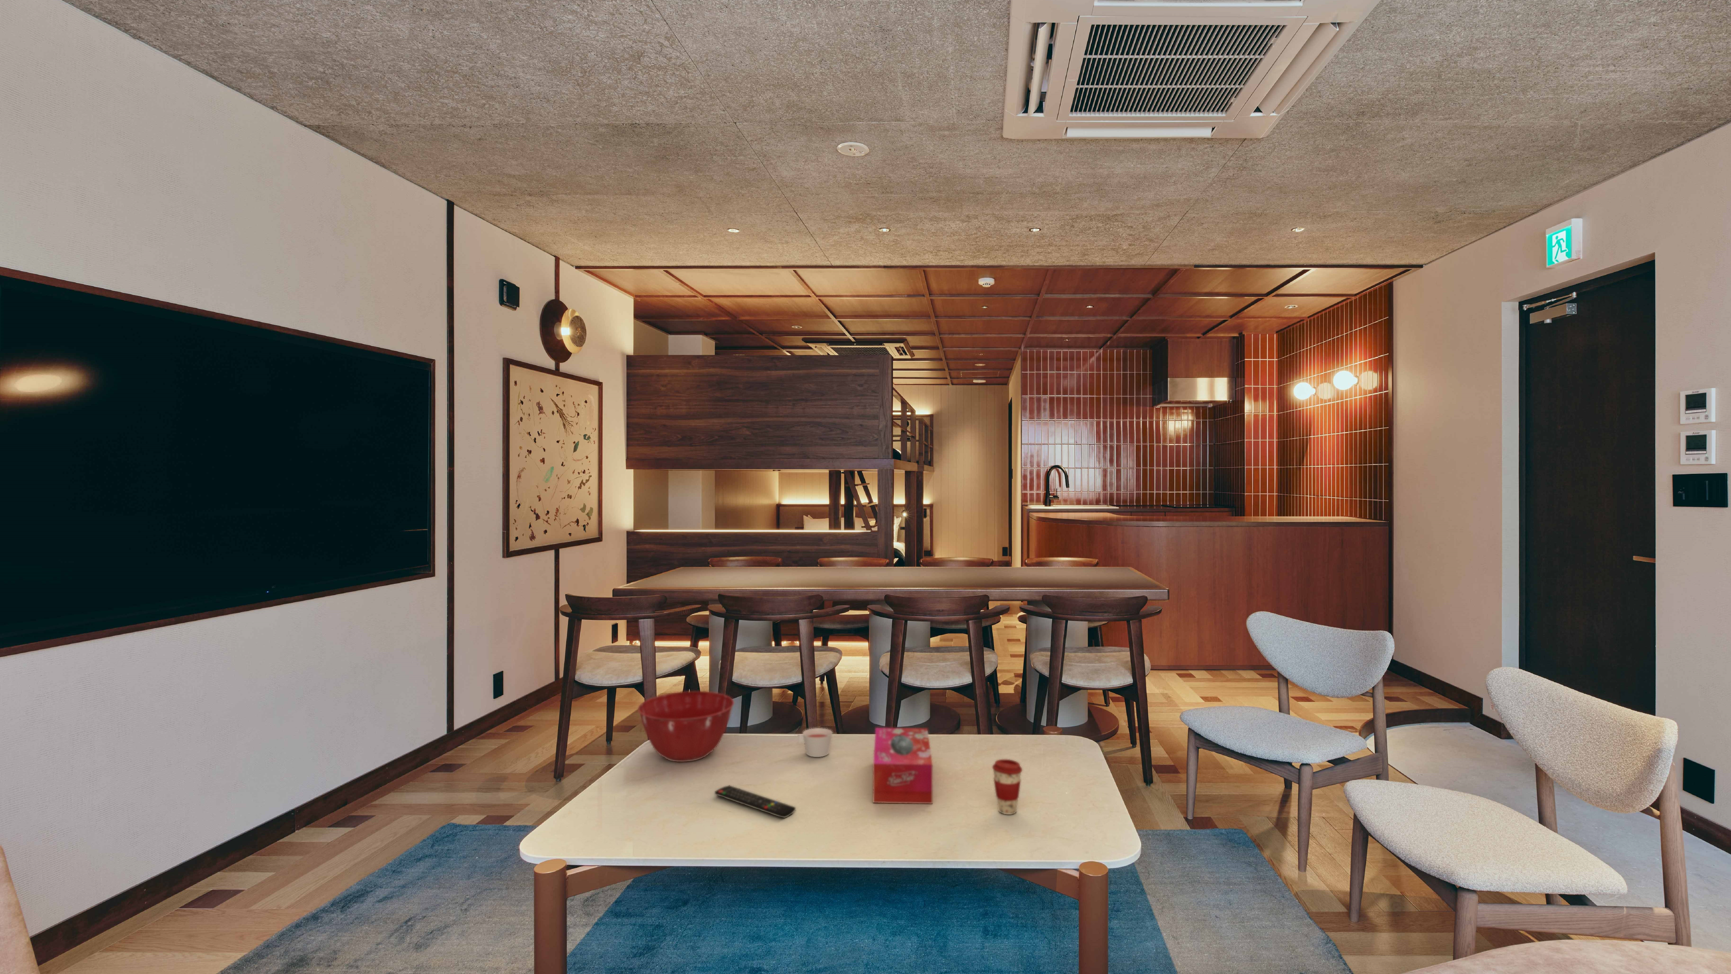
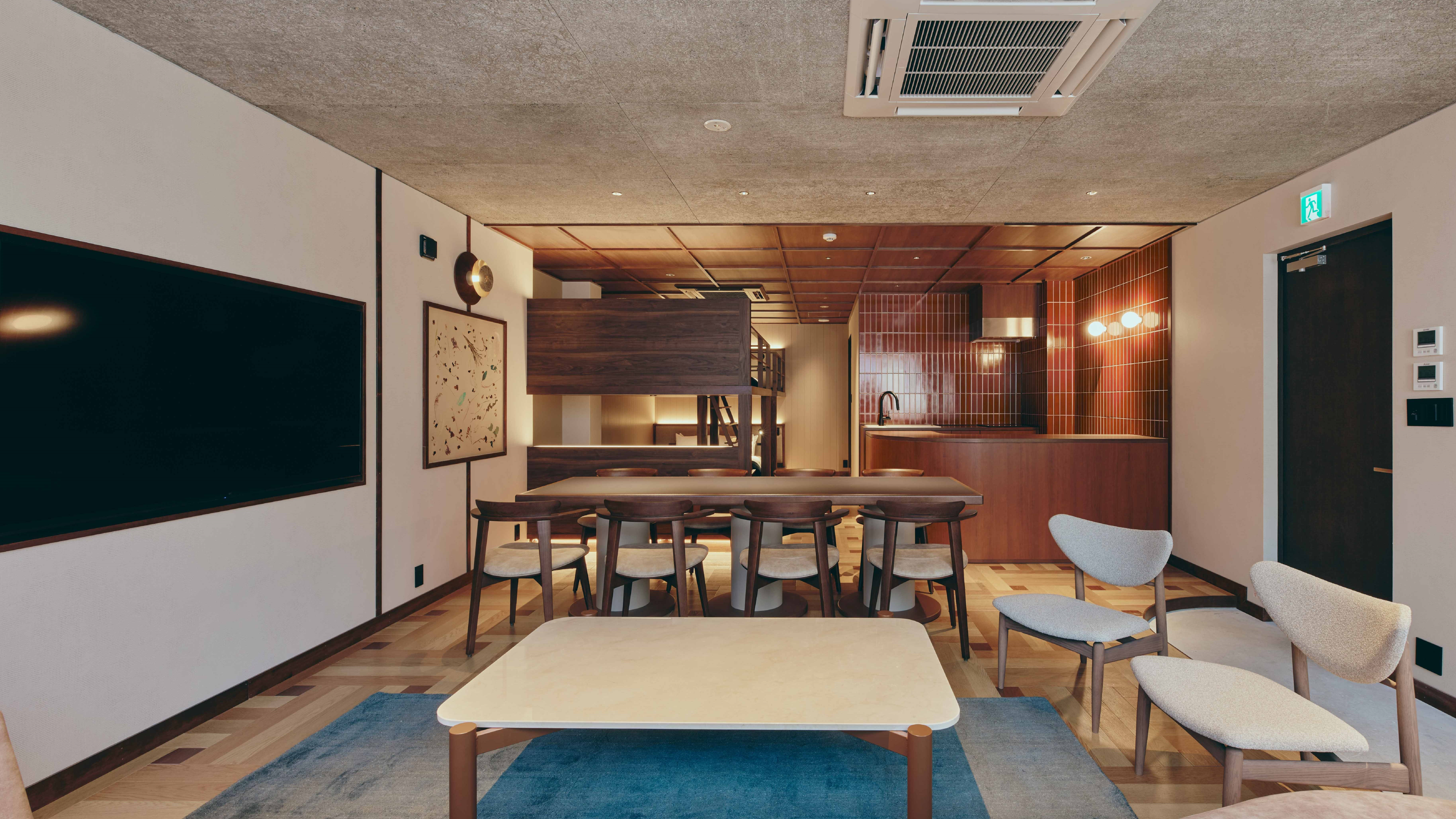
- tissue box [873,727,933,804]
- candle [802,728,833,758]
- remote control [715,785,797,818]
- coffee cup [992,759,1022,815]
- mixing bowl [637,691,735,762]
